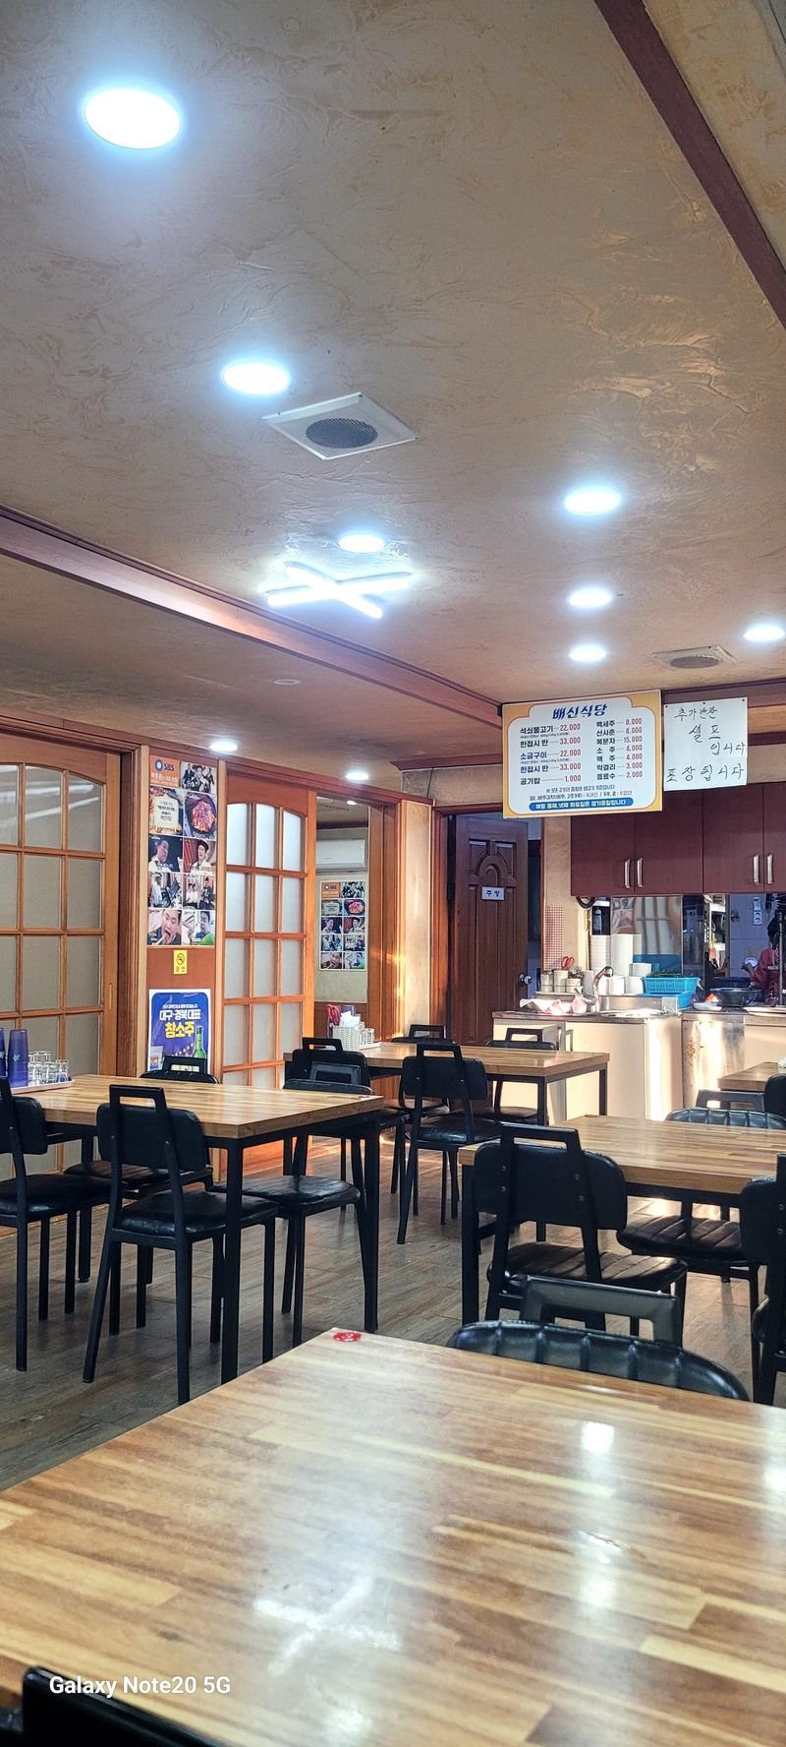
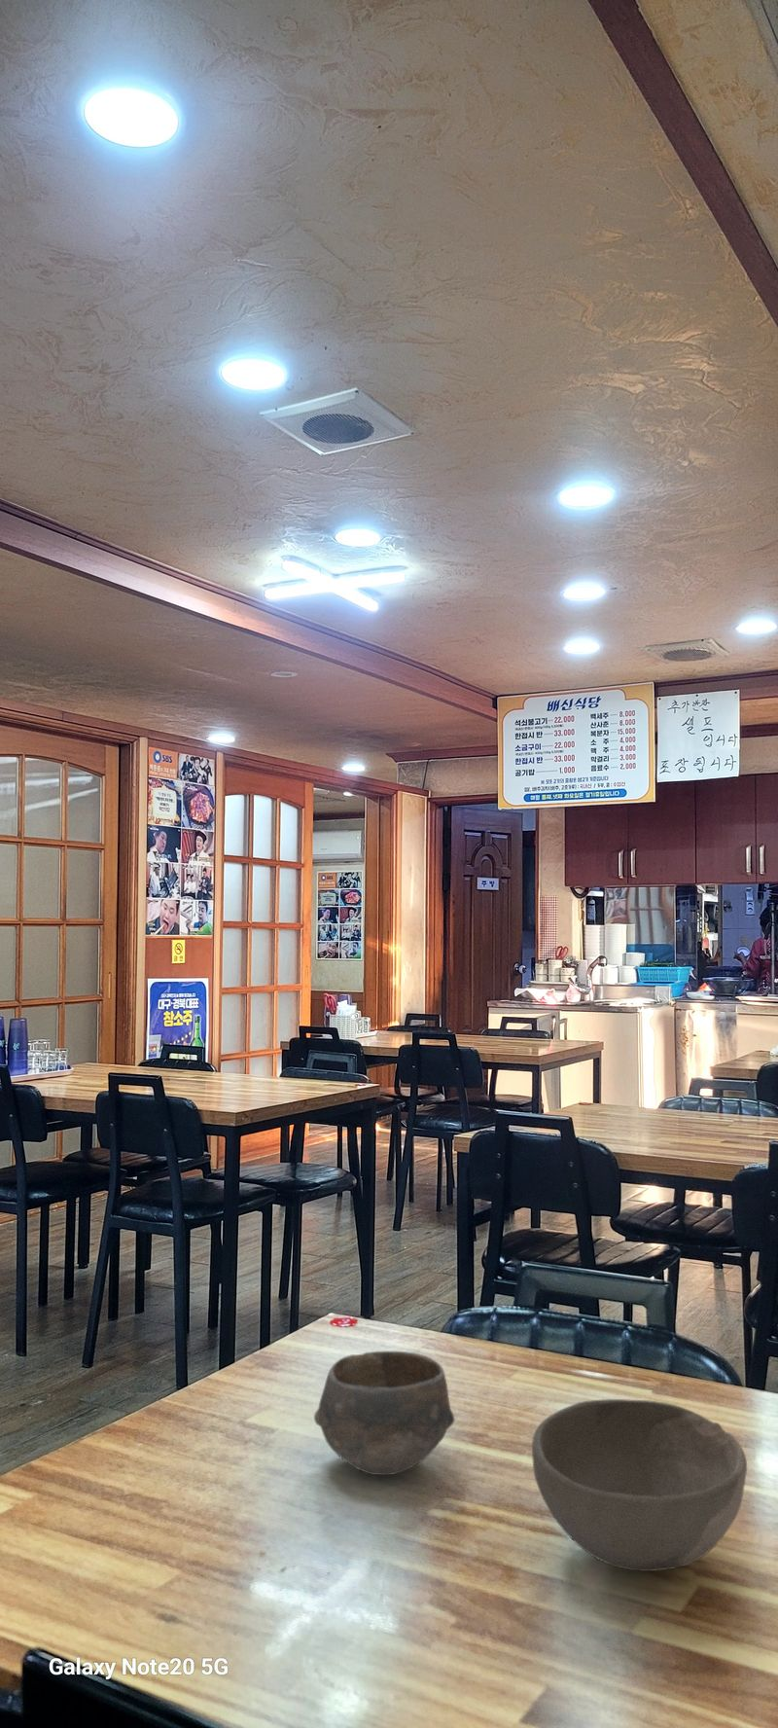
+ bowl [313,1350,455,1476]
+ bowl [531,1398,748,1573]
